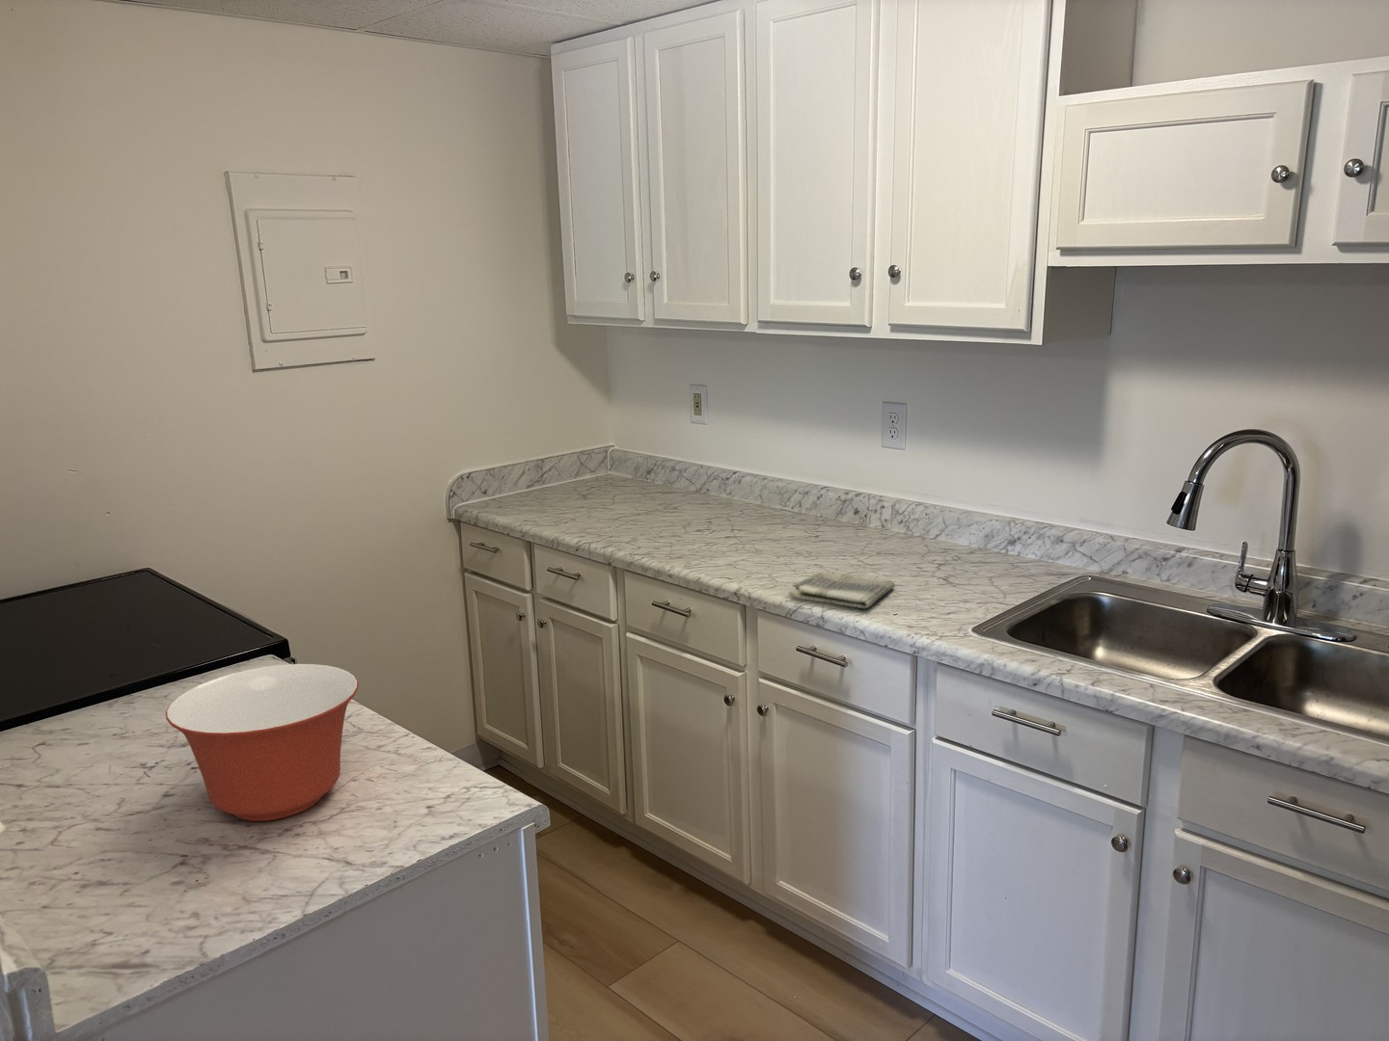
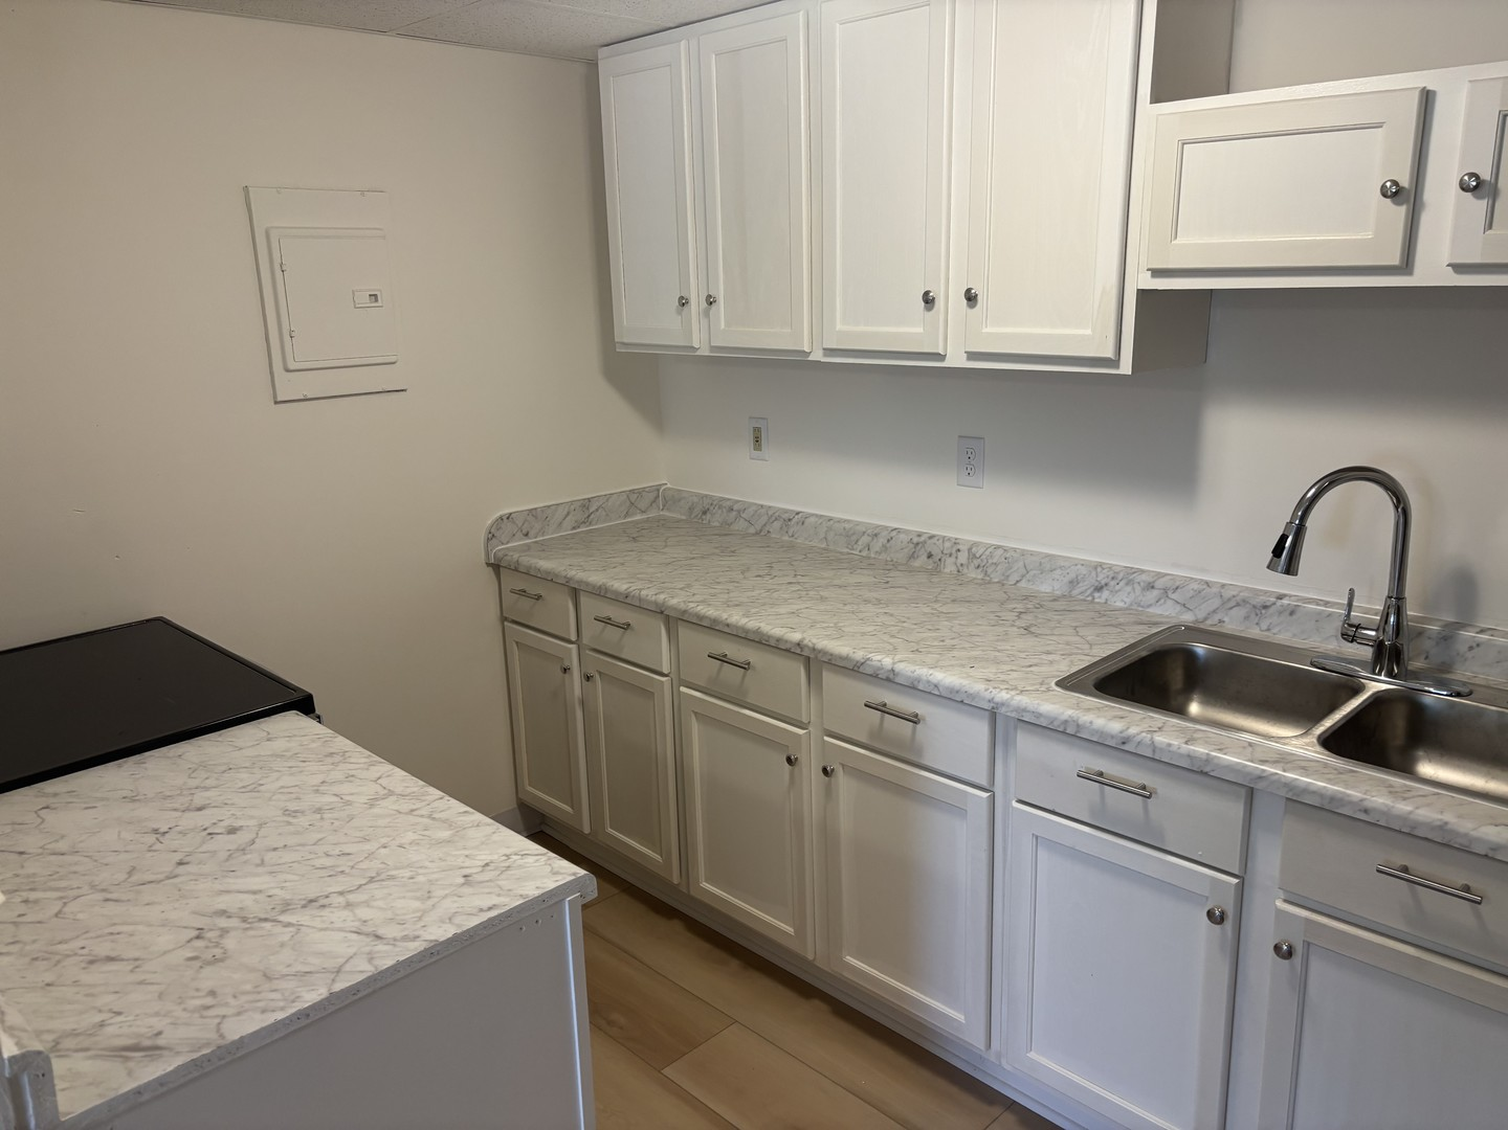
- dish towel [789,571,896,609]
- mixing bowl [165,663,359,822]
